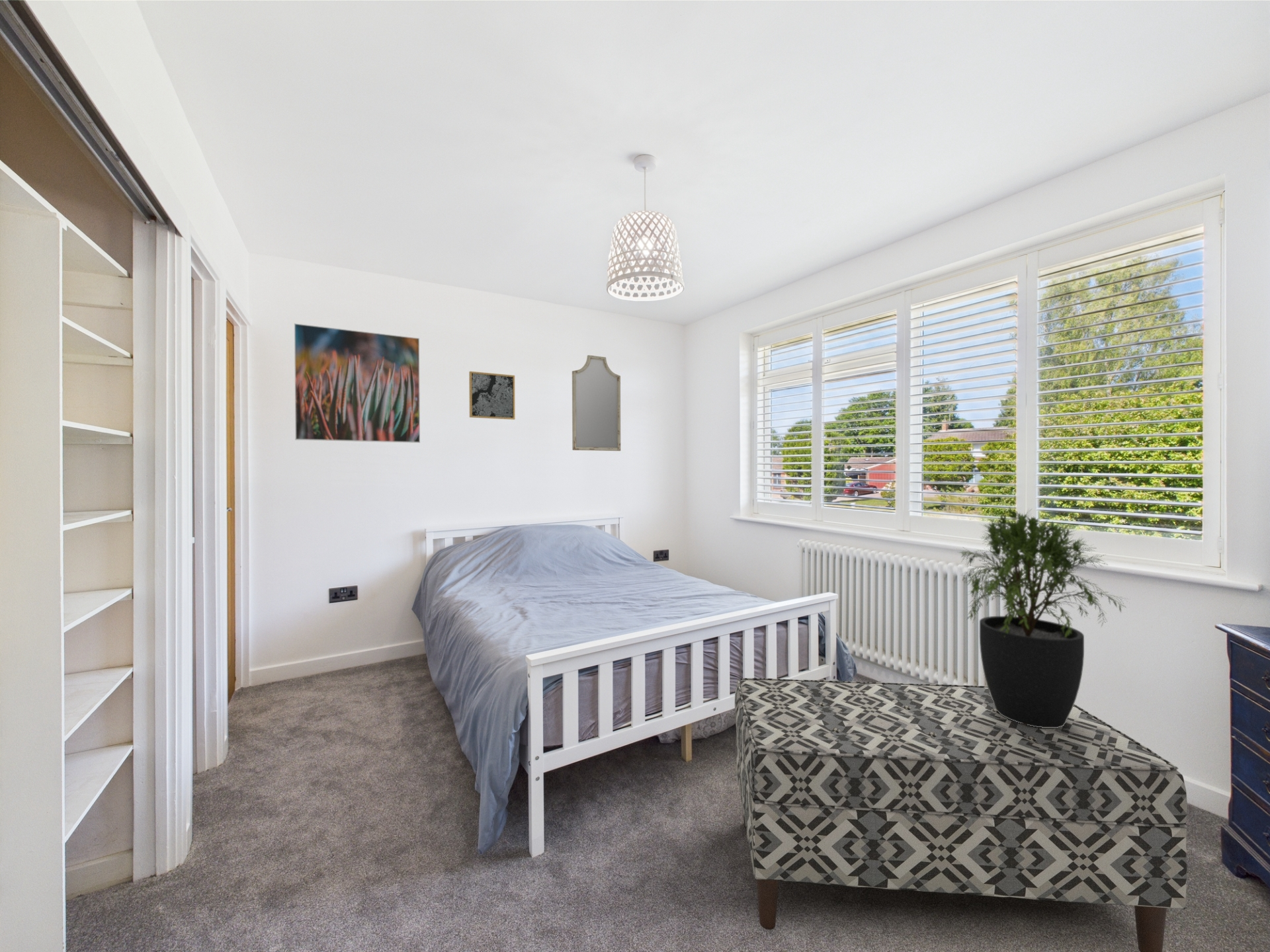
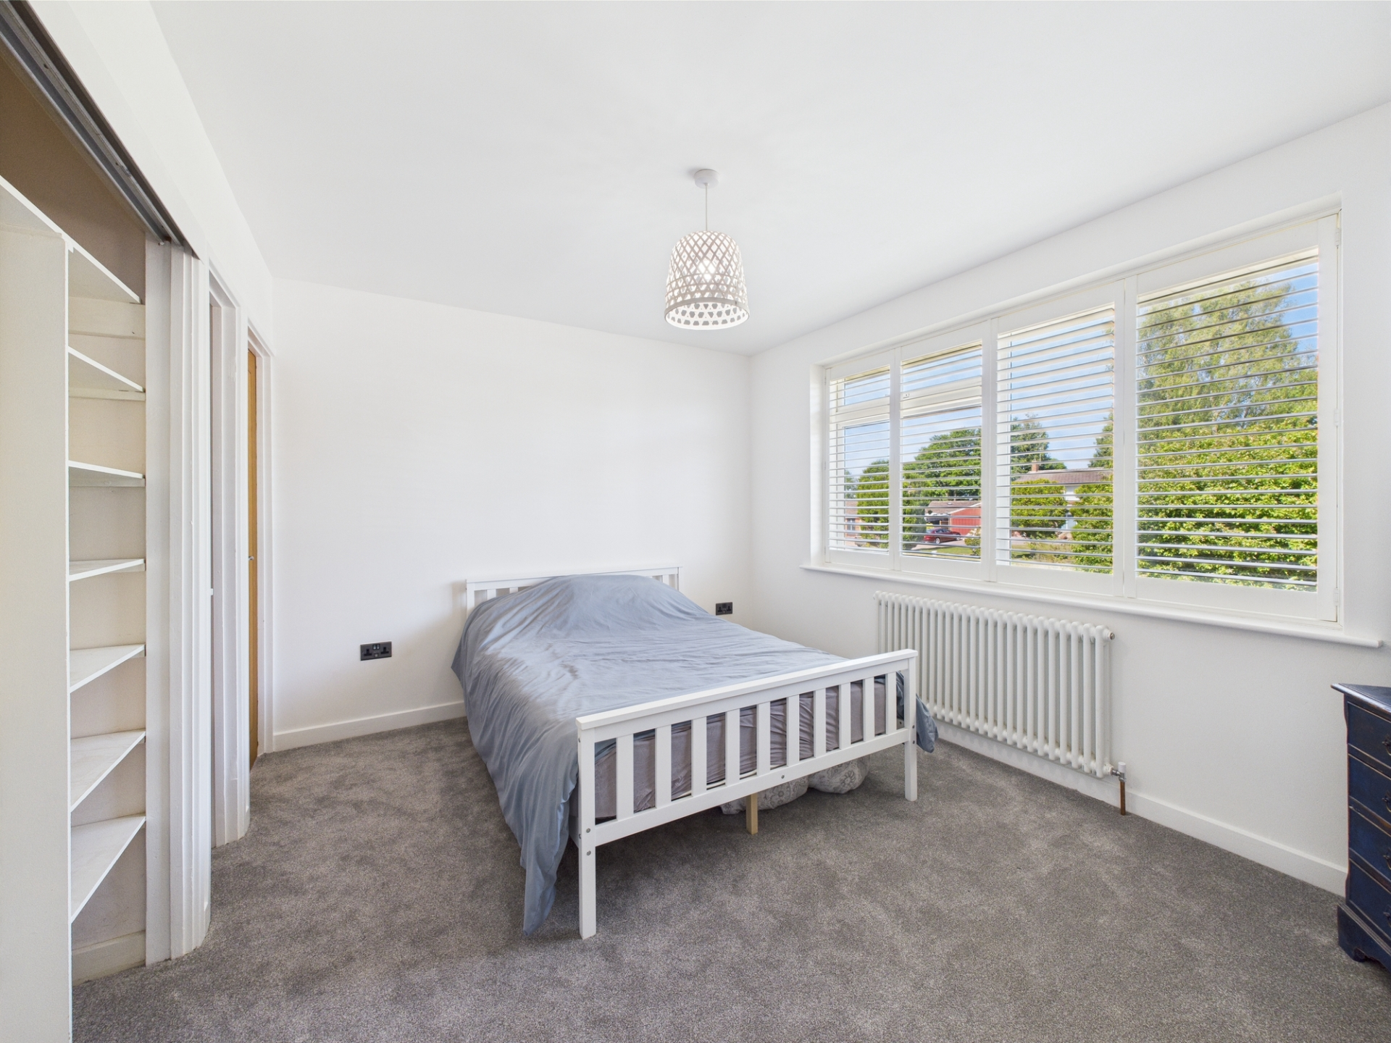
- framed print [294,323,421,444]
- bench [734,678,1188,952]
- wall art [468,371,516,420]
- potted plant [956,506,1132,728]
- home mirror [572,354,621,452]
